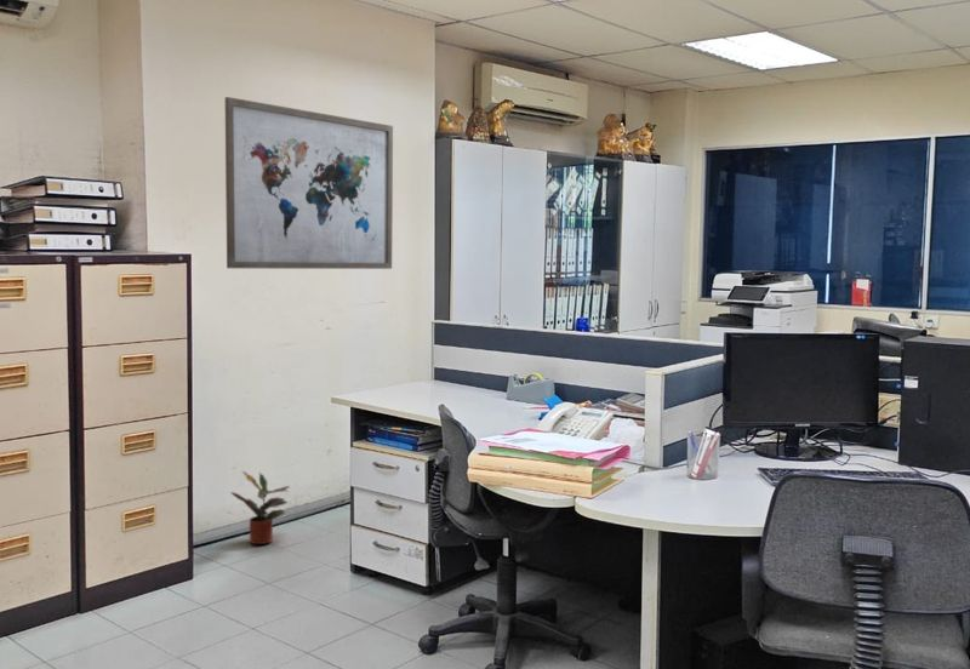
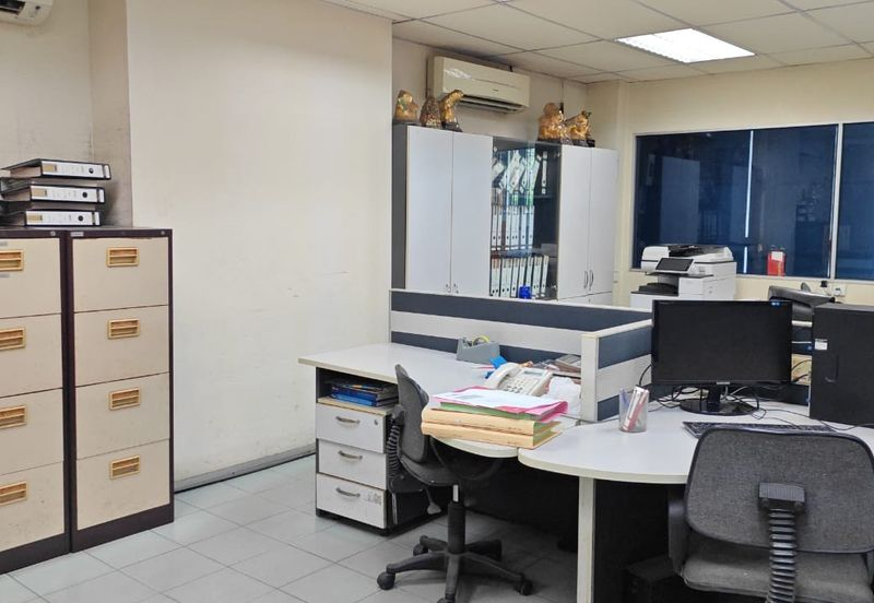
- wall art [224,96,394,270]
- potted plant [229,470,291,547]
